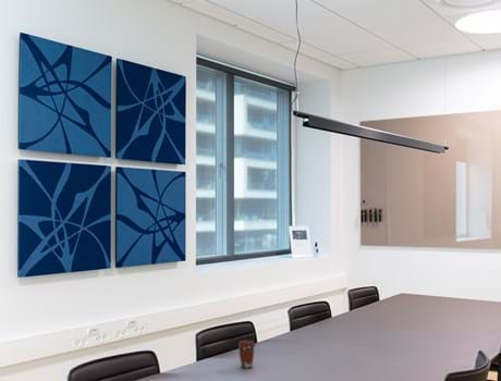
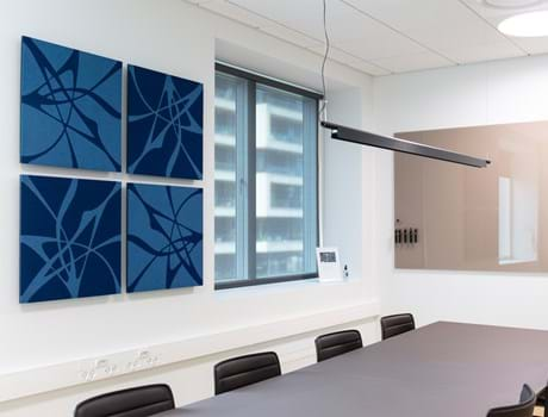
- coffee cup [236,339,257,369]
